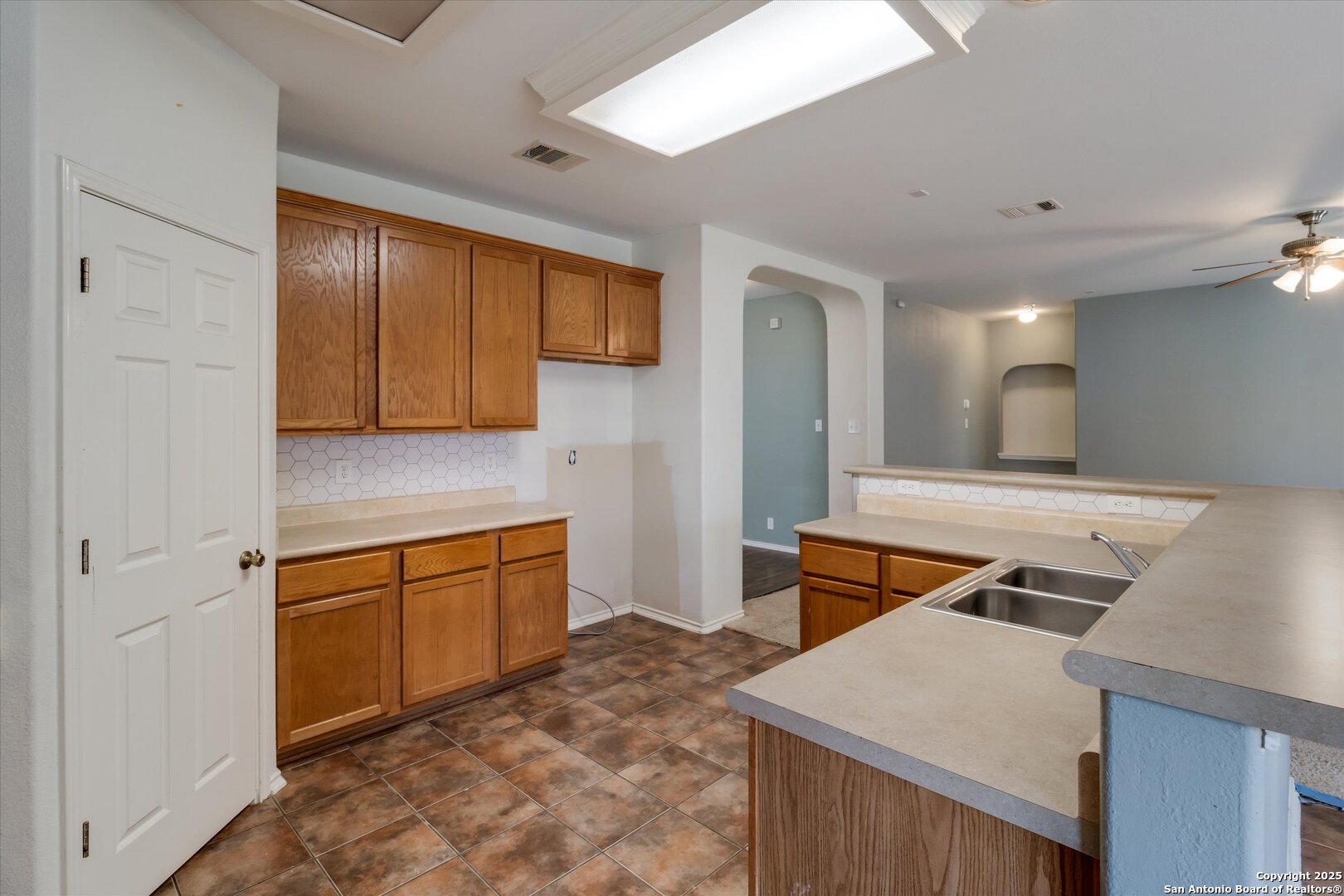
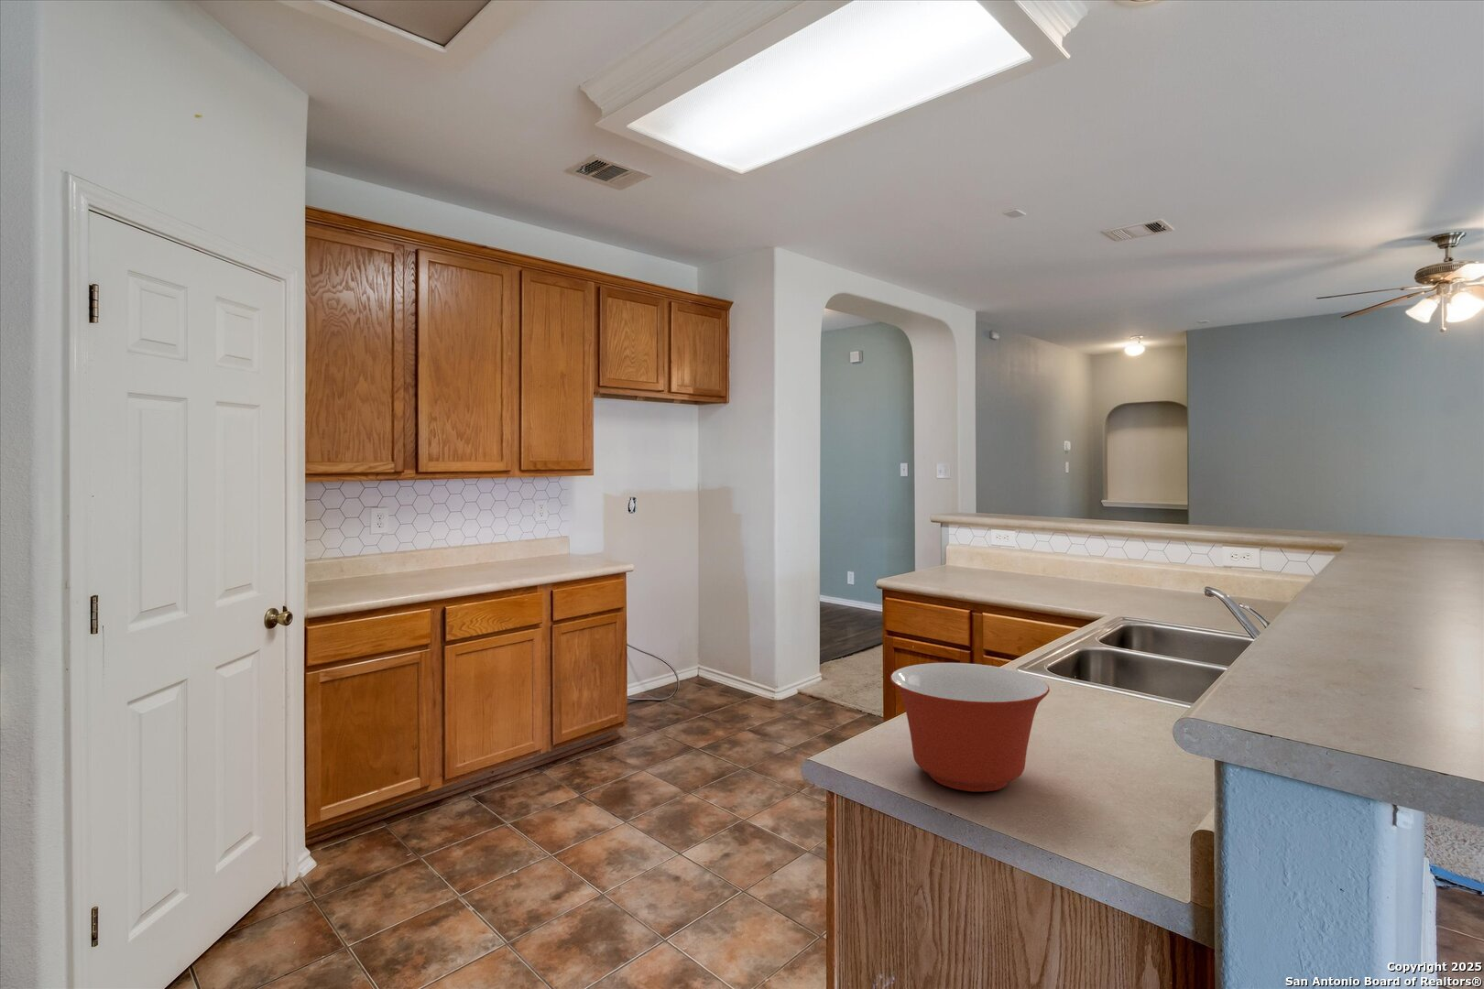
+ mixing bowl [890,662,1051,793]
